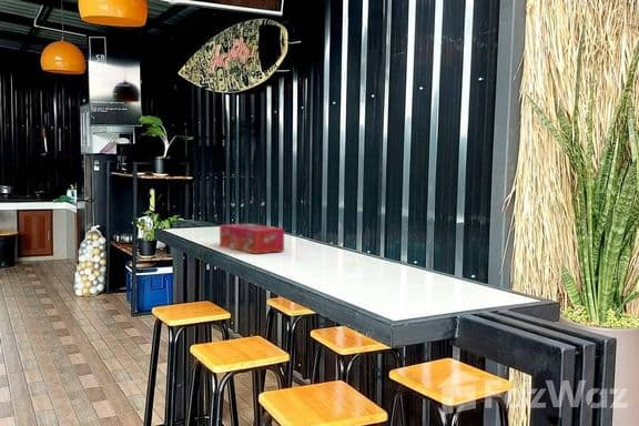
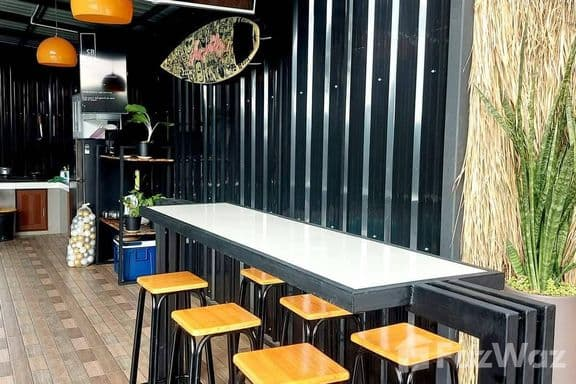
- tissue box [219,222,285,255]
